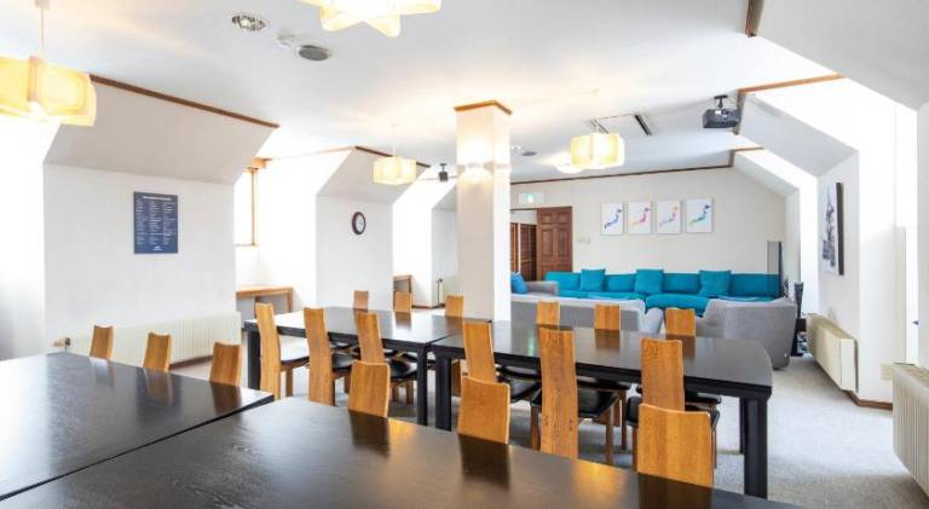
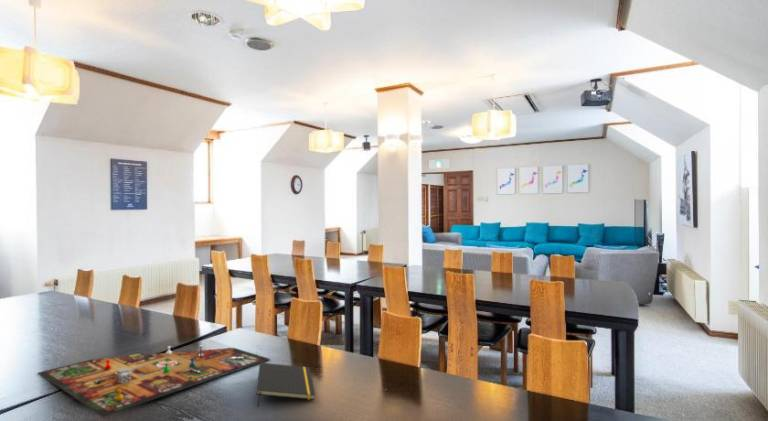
+ gameboard [37,344,271,418]
+ notepad [255,362,316,408]
